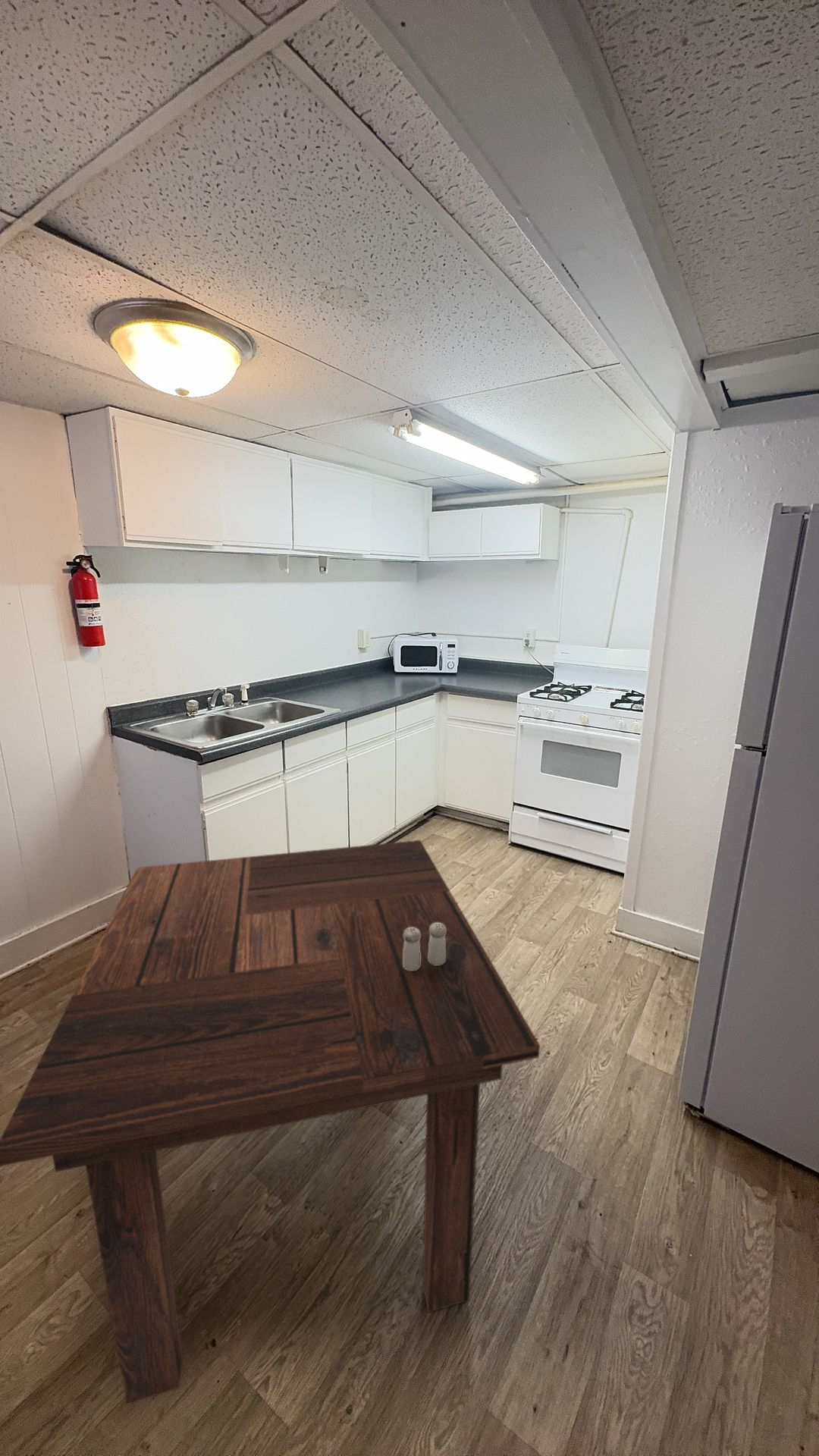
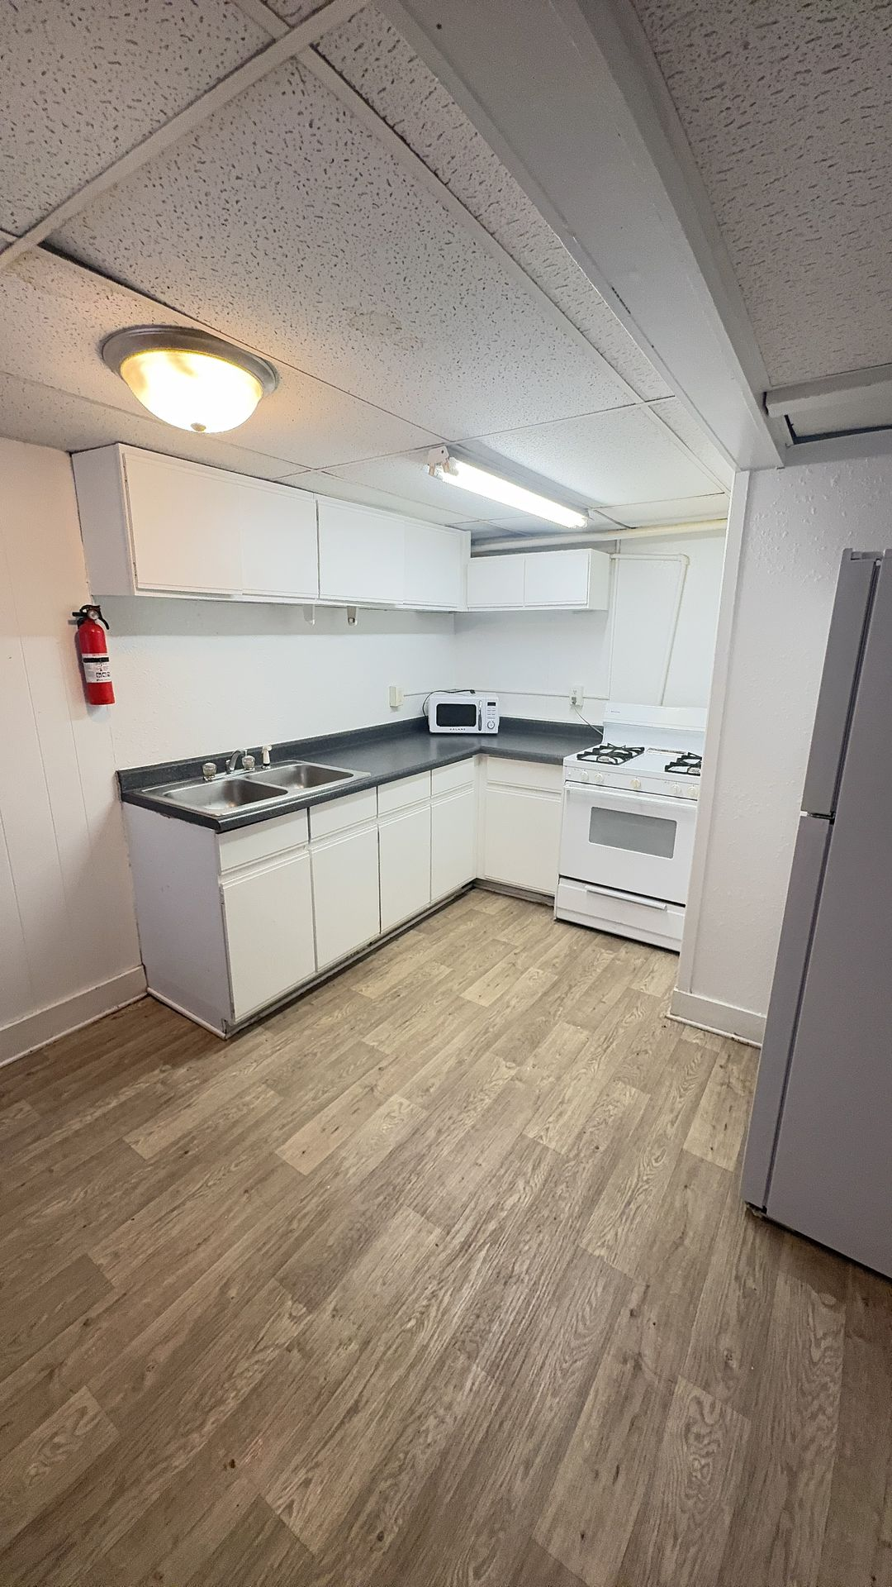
- dining table [0,839,541,1404]
- salt and pepper shaker [403,923,446,970]
